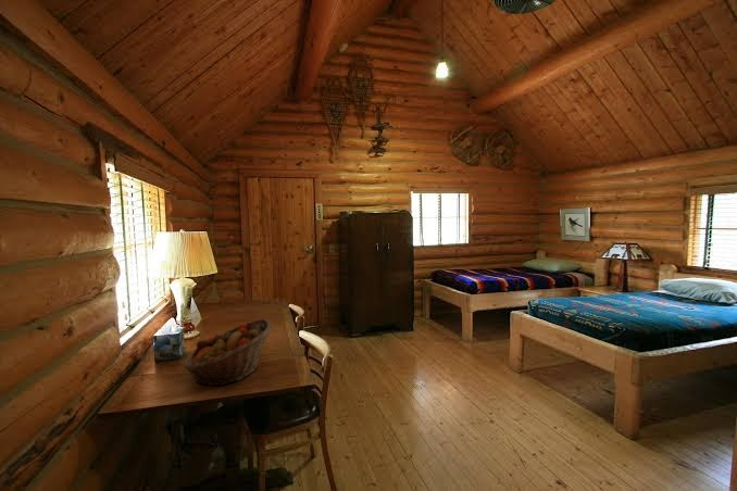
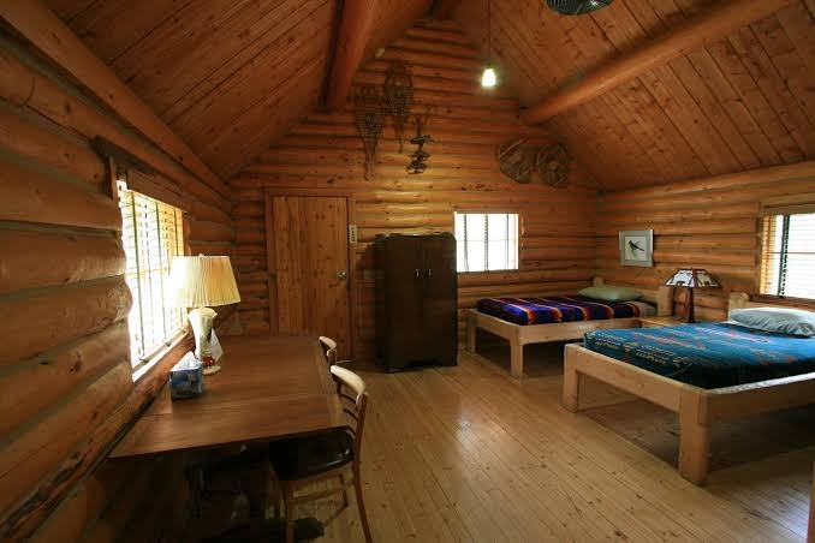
- fruit basket [183,317,274,387]
